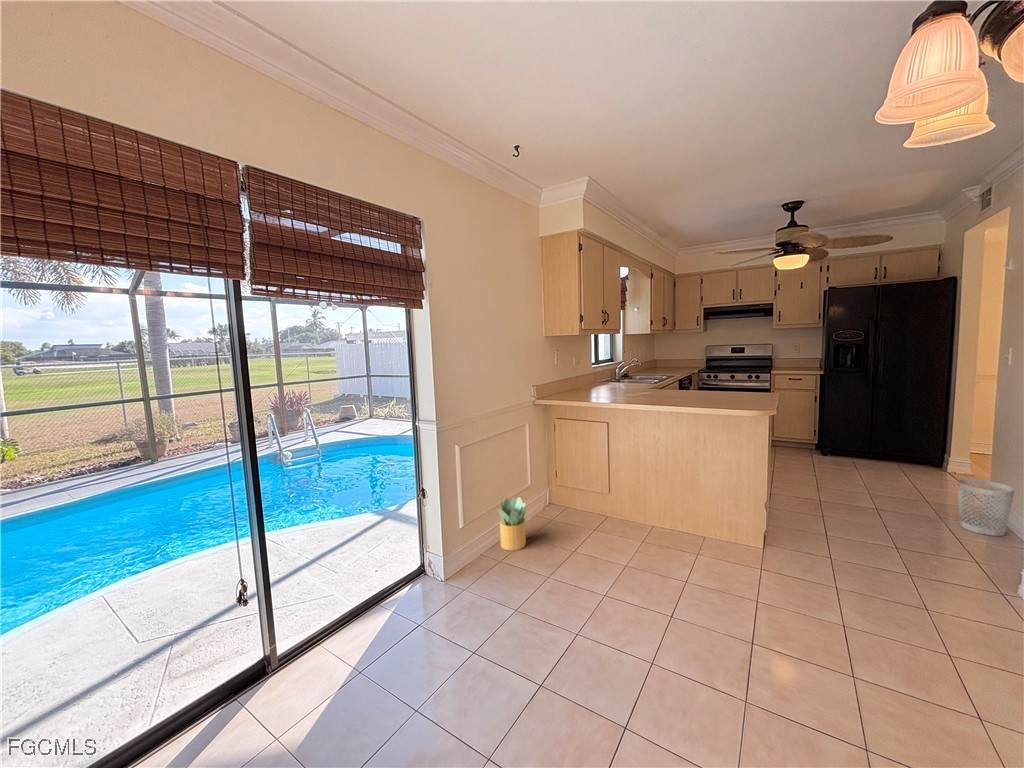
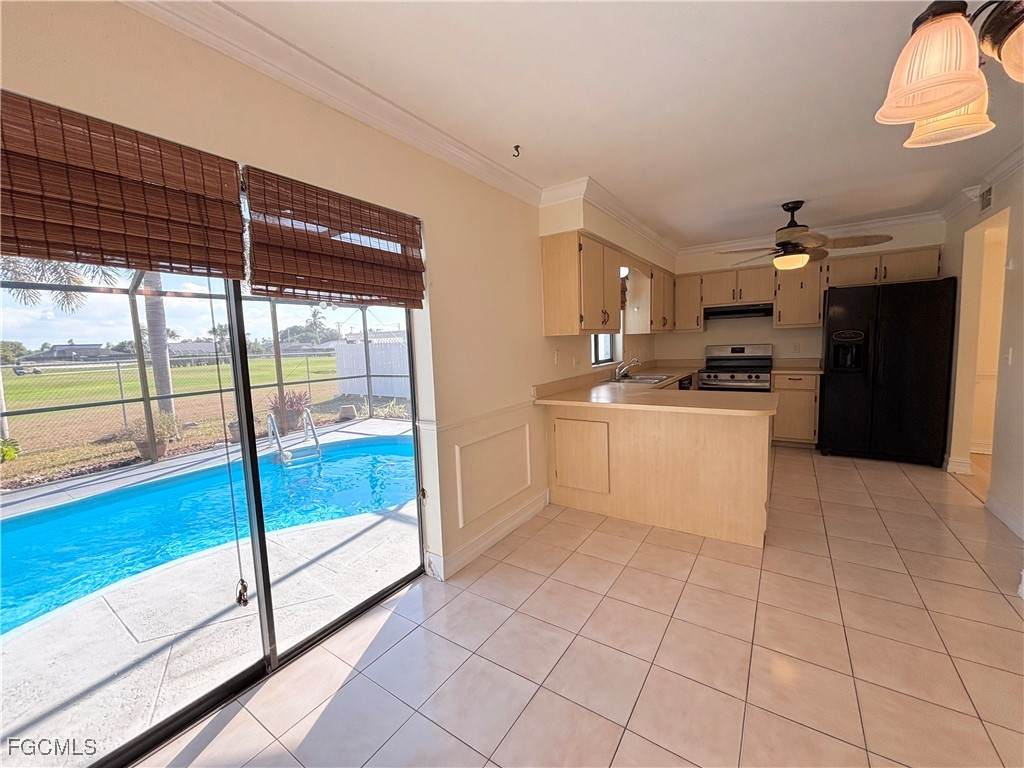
- potted plant [497,496,528,552]
- wastebasket [957,478,1016,537]
